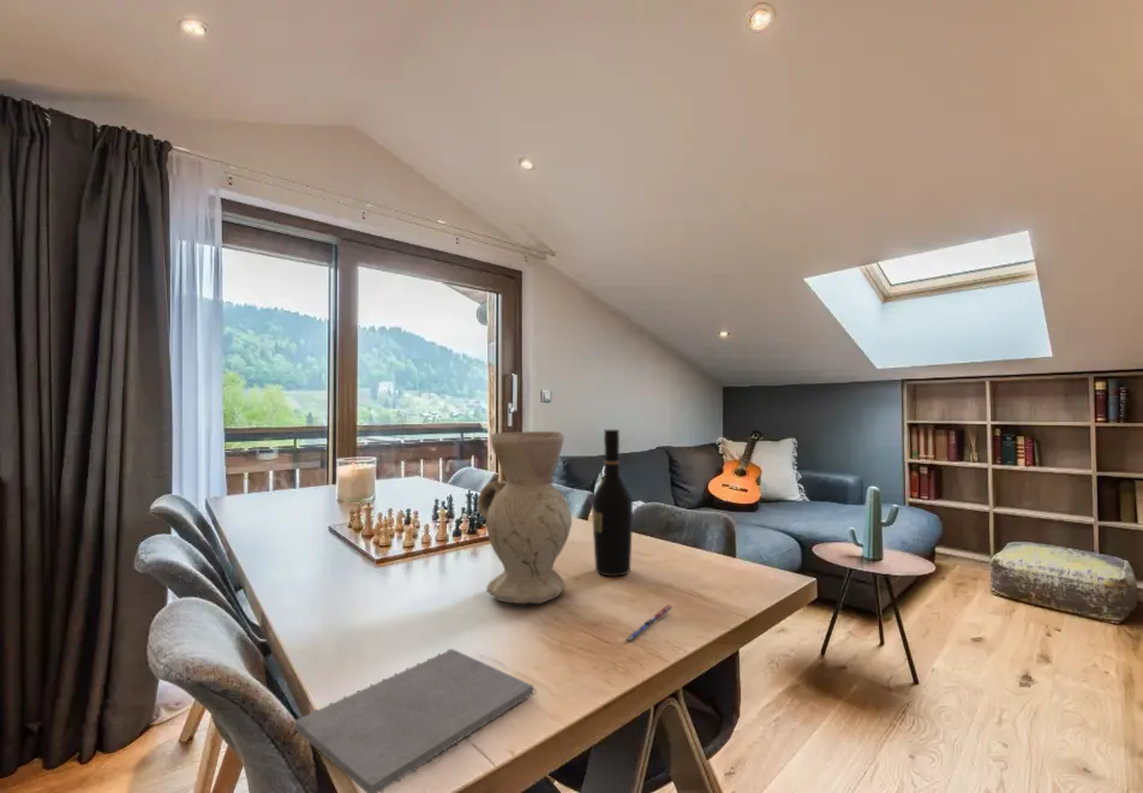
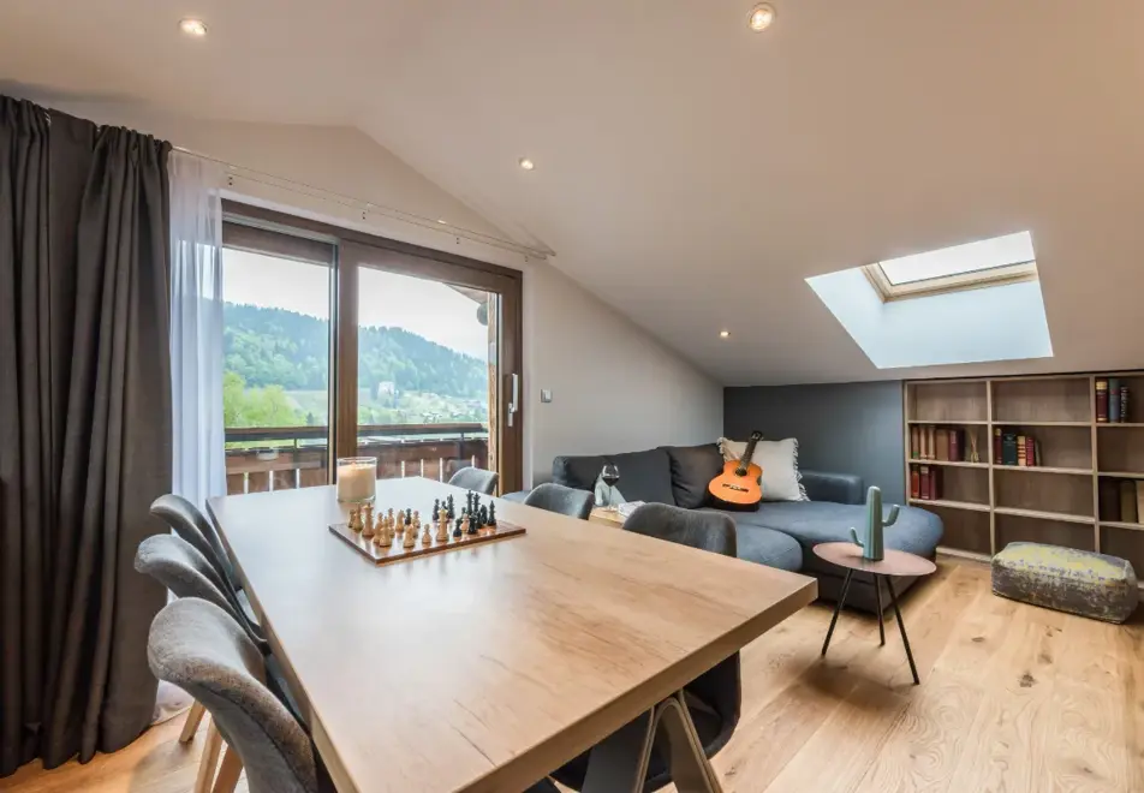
- pen [623,604,674,643]
- vase [477,430,573,606]
- wine bottle [591,429,634,578]
- notepad [294,648,538,793]
